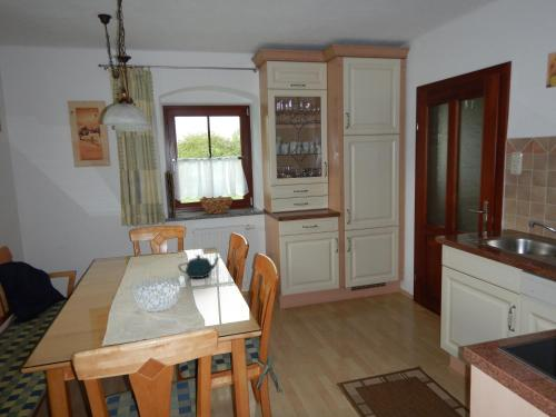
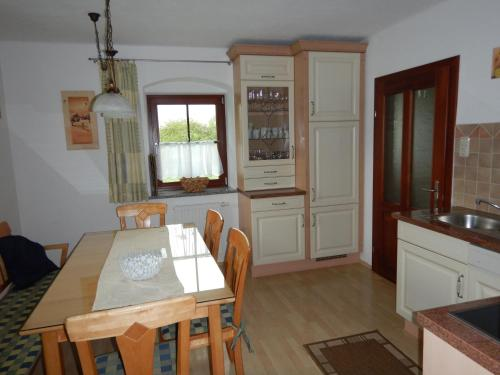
- teapot [177,254,221,279]
